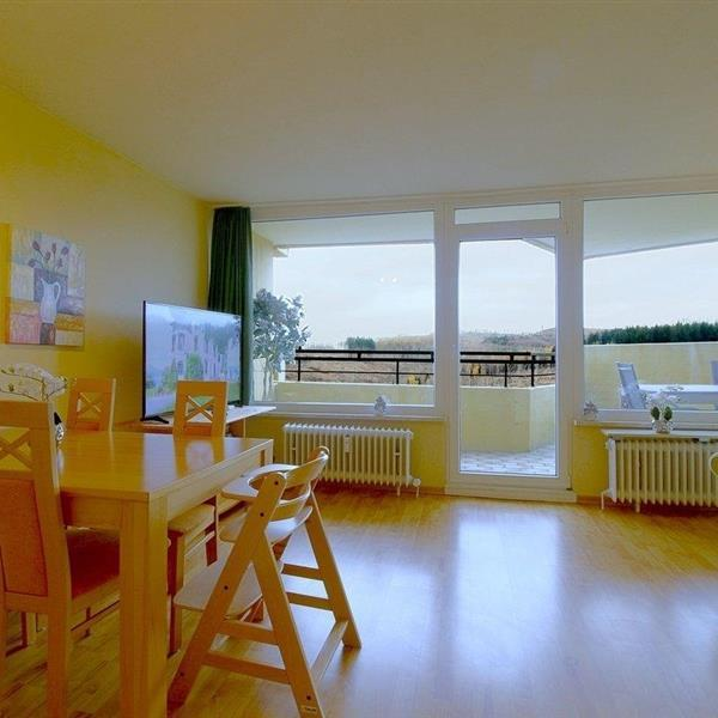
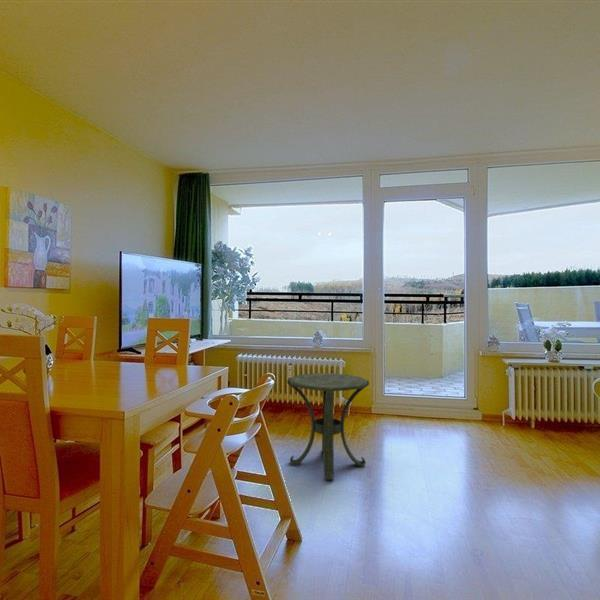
+ side table [286,372,370,481]
